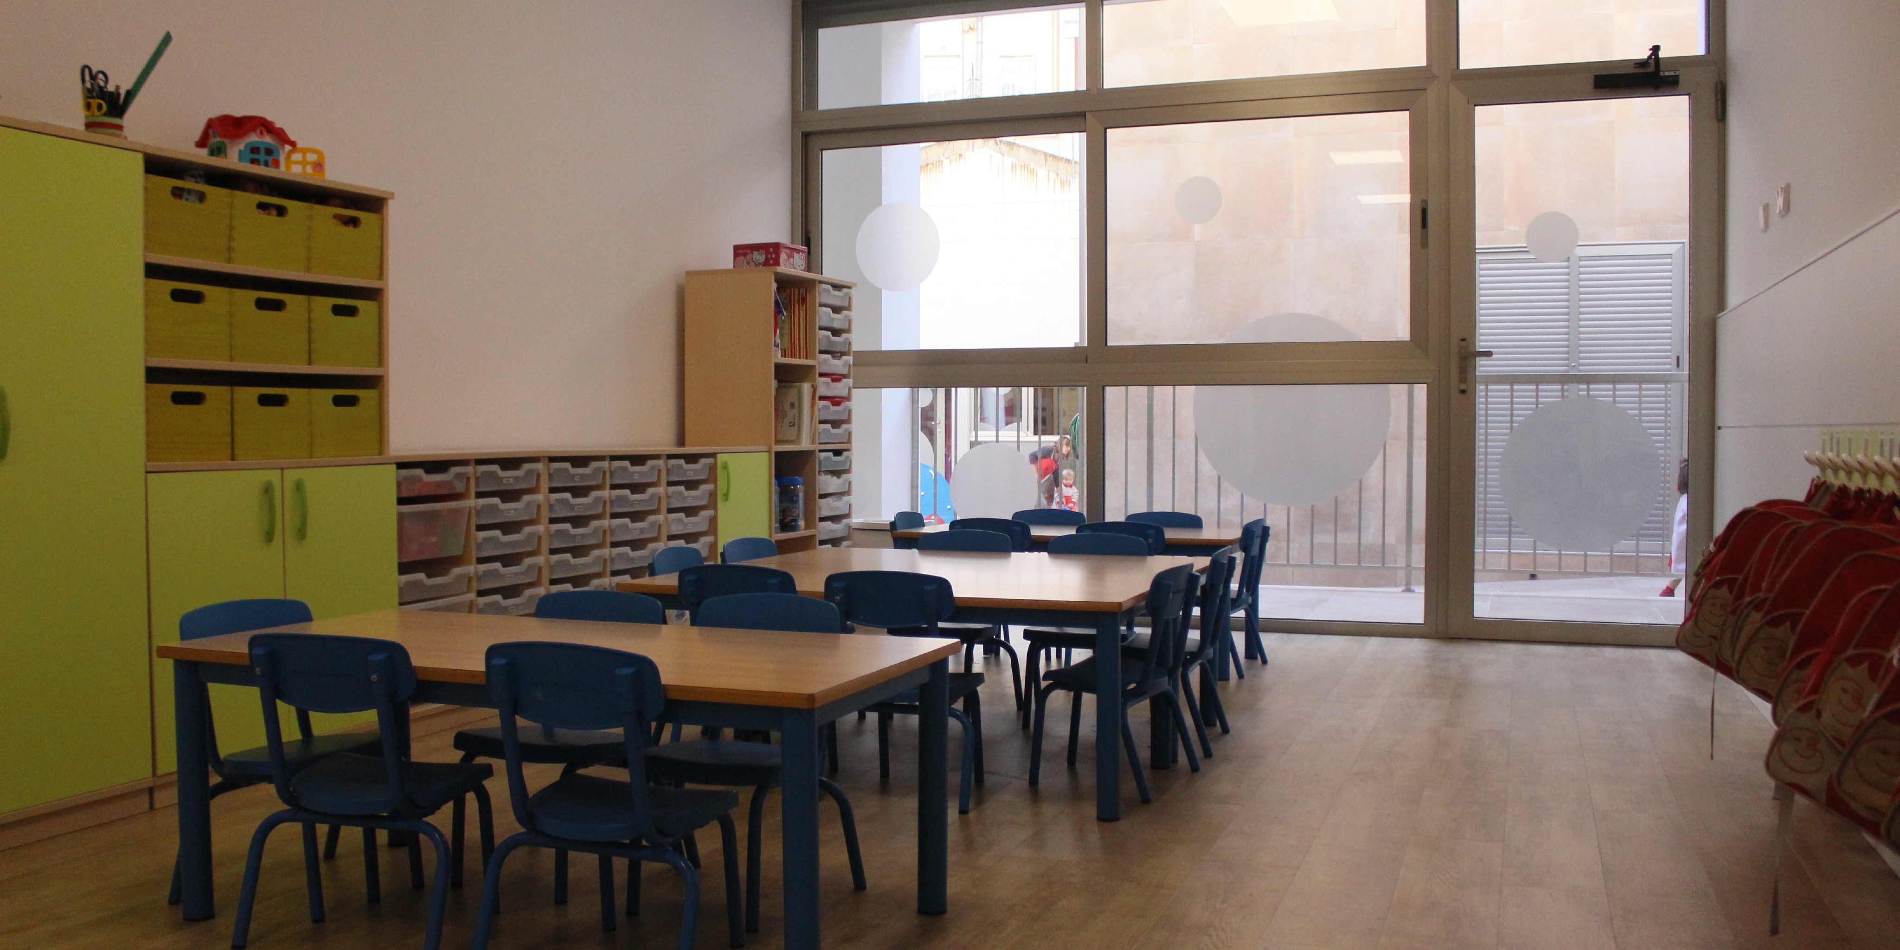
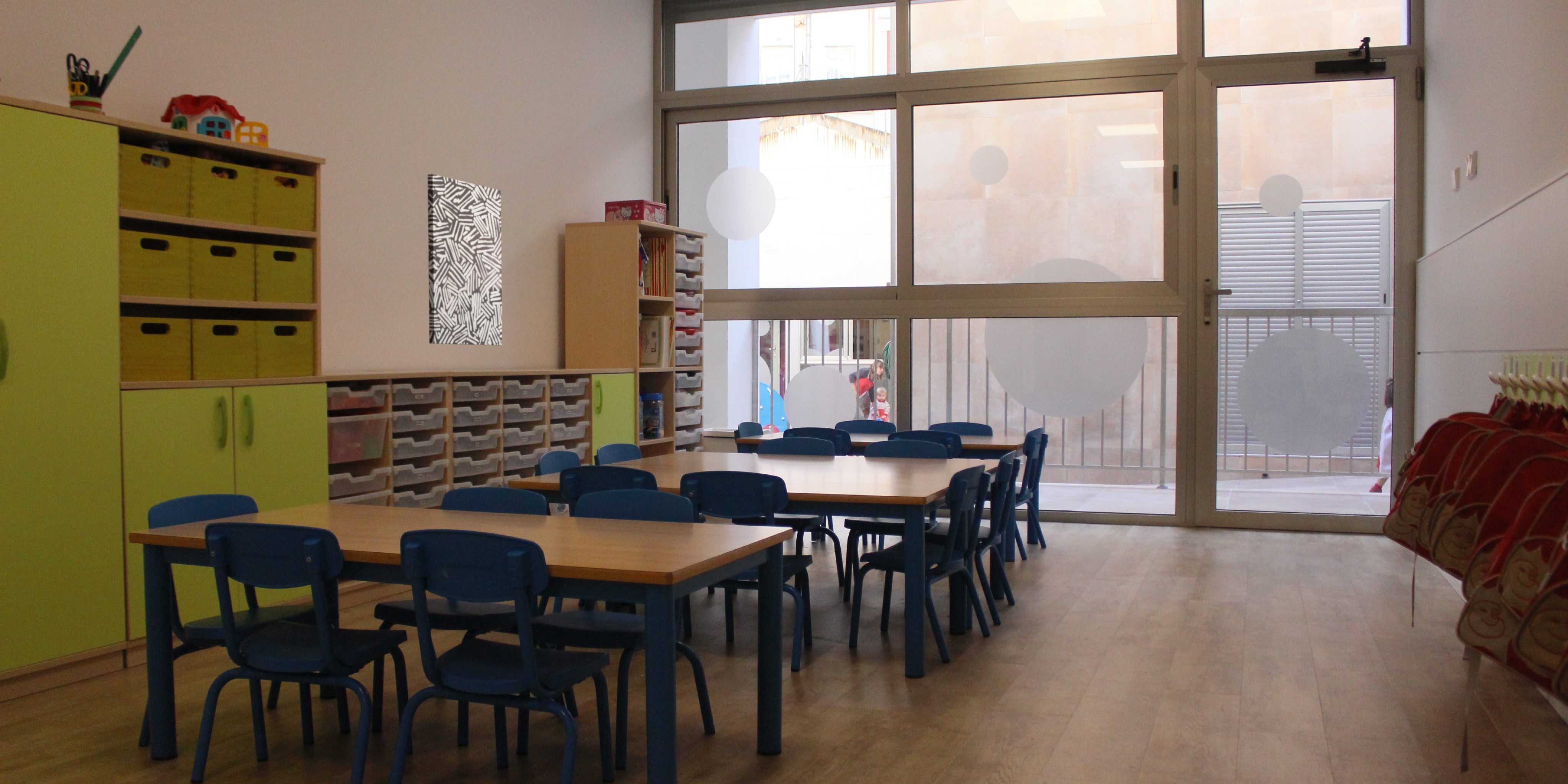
+ wall art [427,173,503,346]
